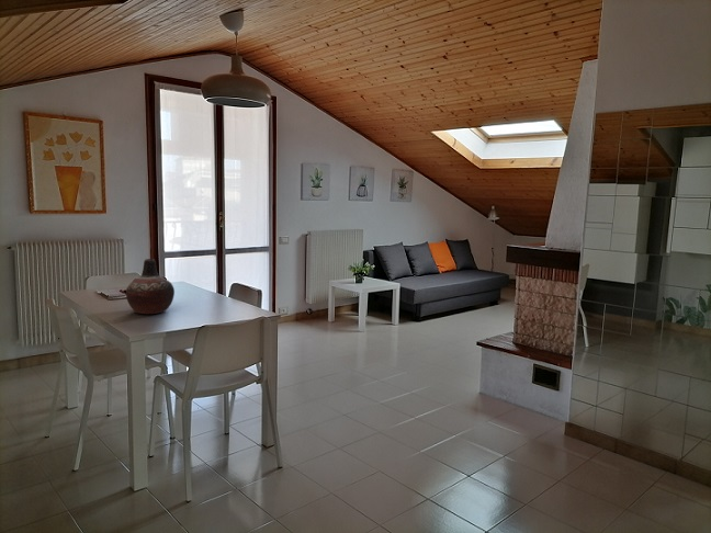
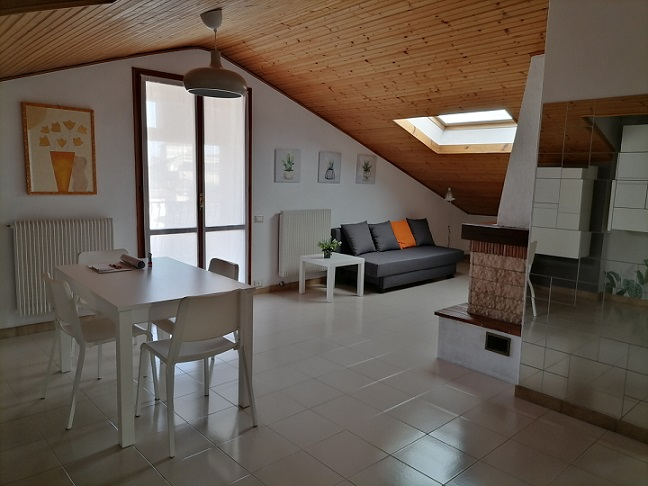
- vase [125,258,176,315]
